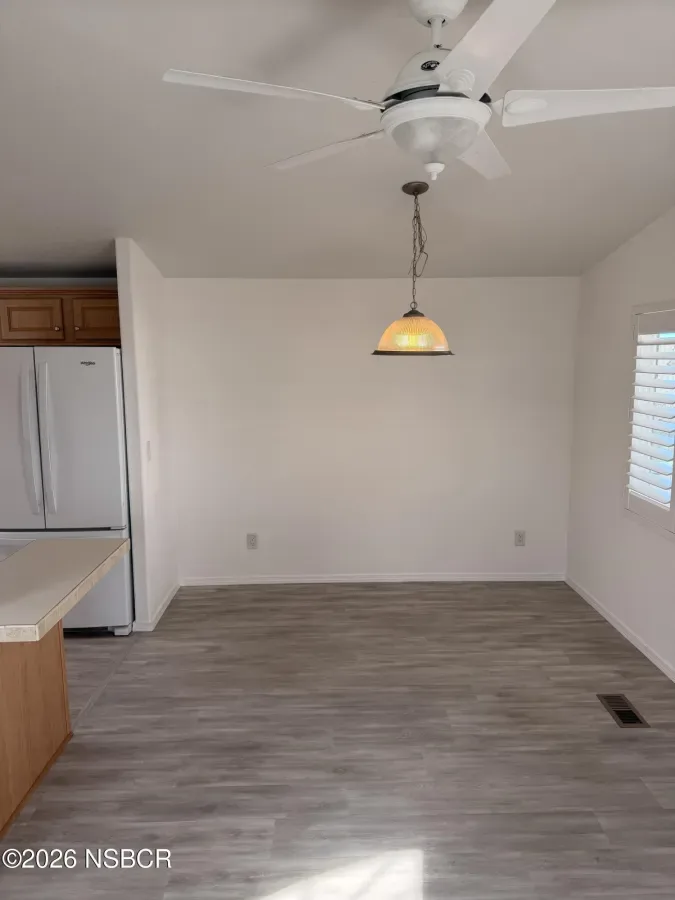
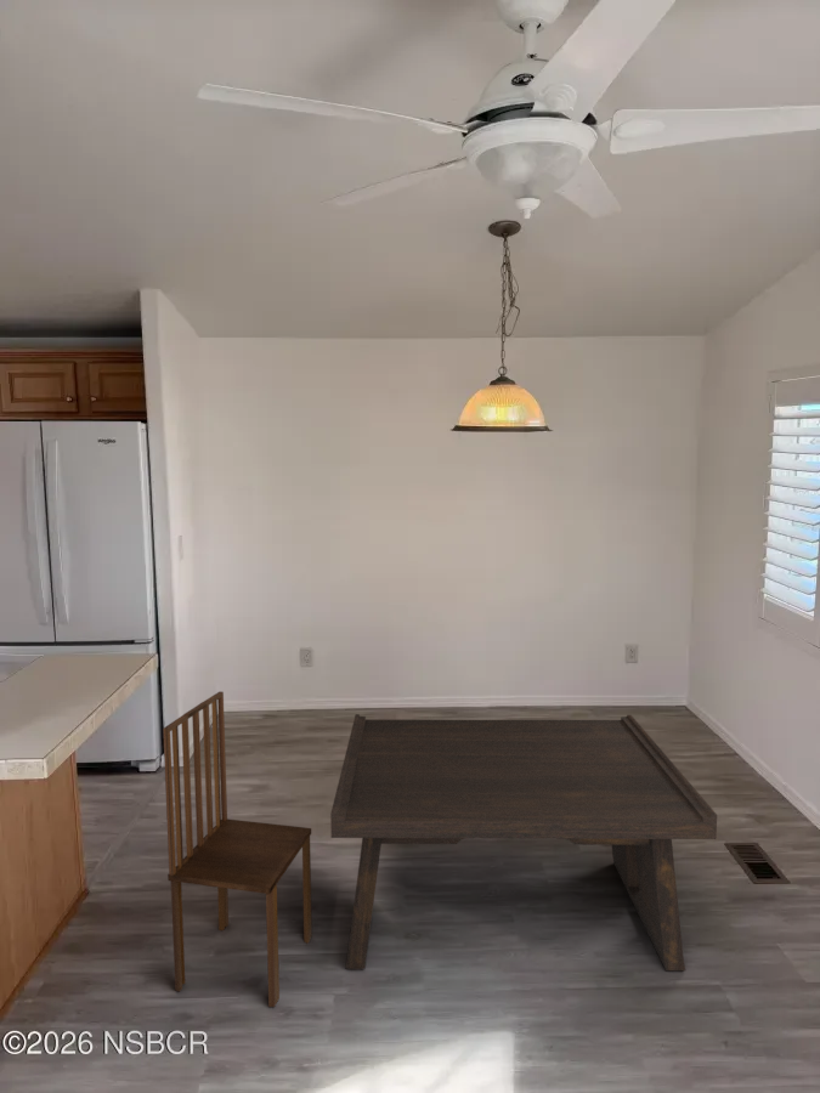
+ coffee table [329,713,718,972]
+ dining chair [162,691,313,1008]
